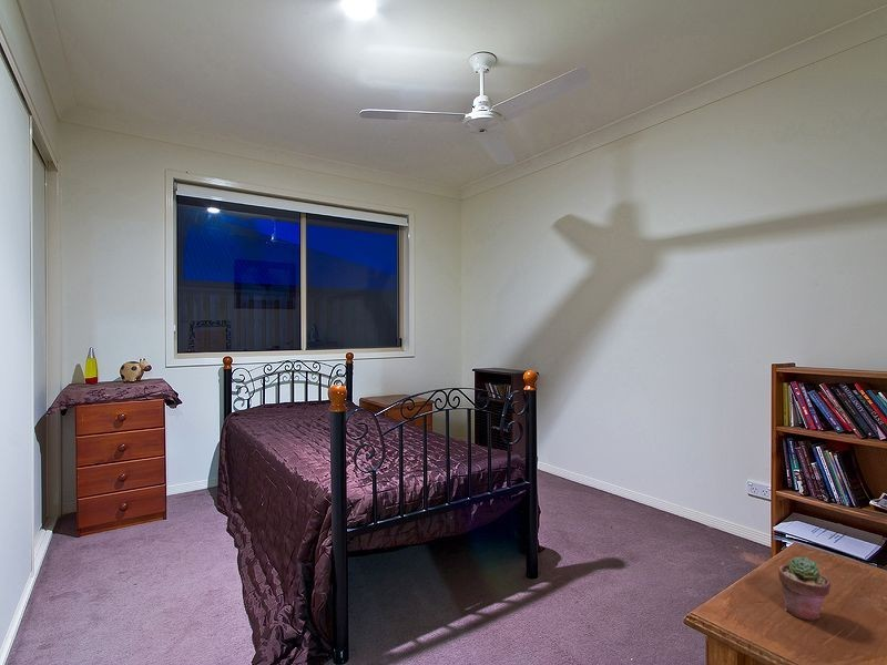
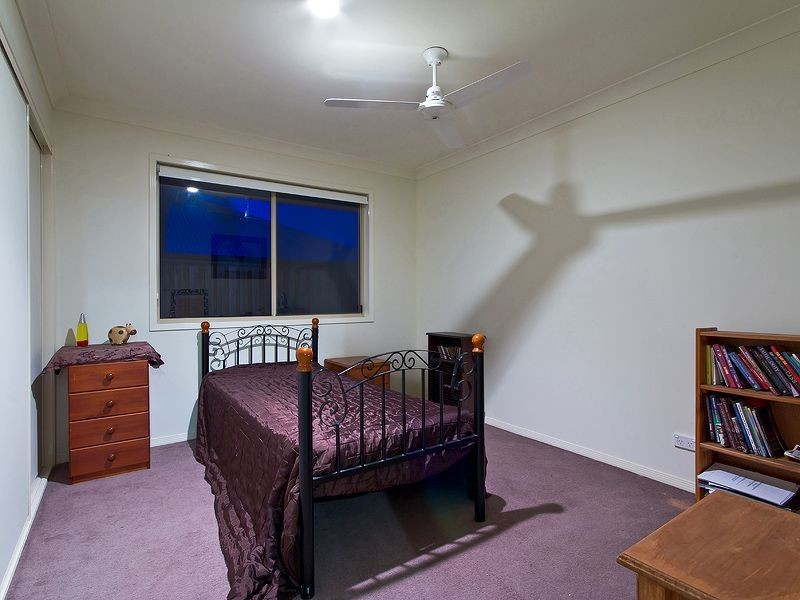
- potted succulent [777,556,832,622]
